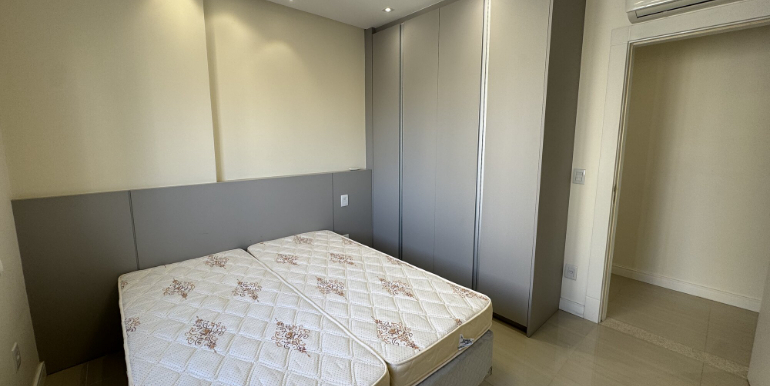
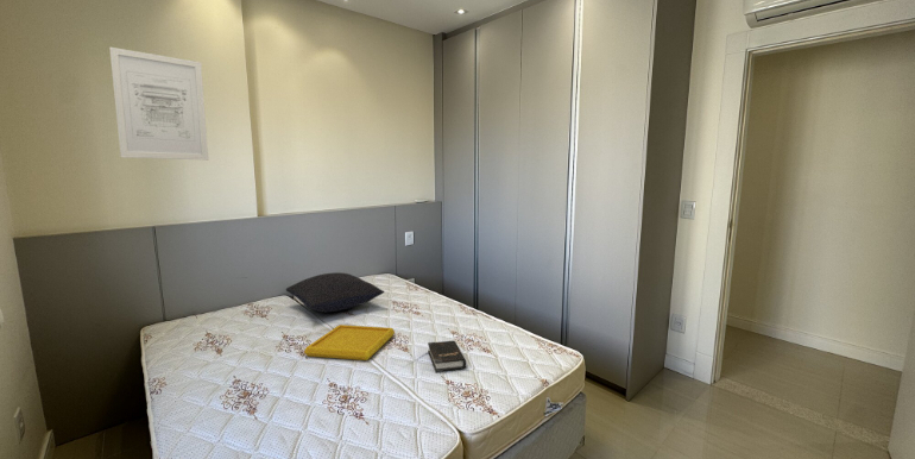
+ hardback book [427,340,467,373]
+ wall art [108,46,209,162]
+ pillow [285,271,386,314]
+ serving tray [303,323,396,361]
